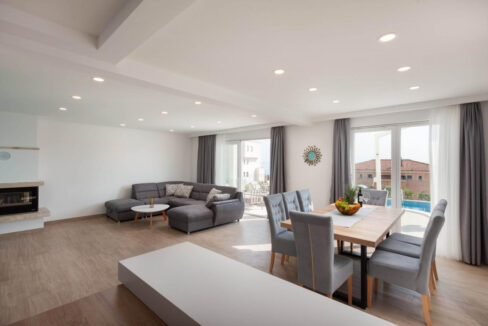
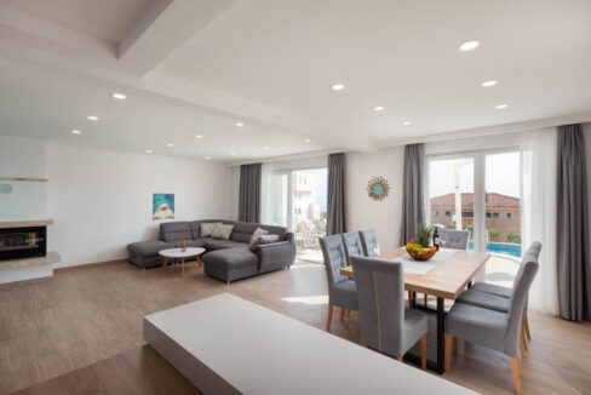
+ wall art [151,193,176,222]
